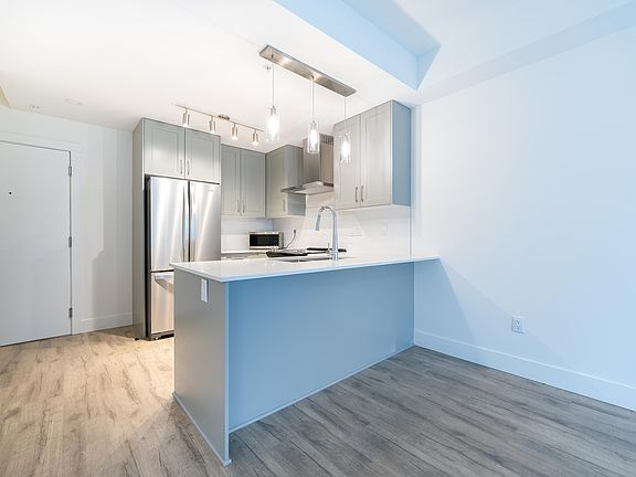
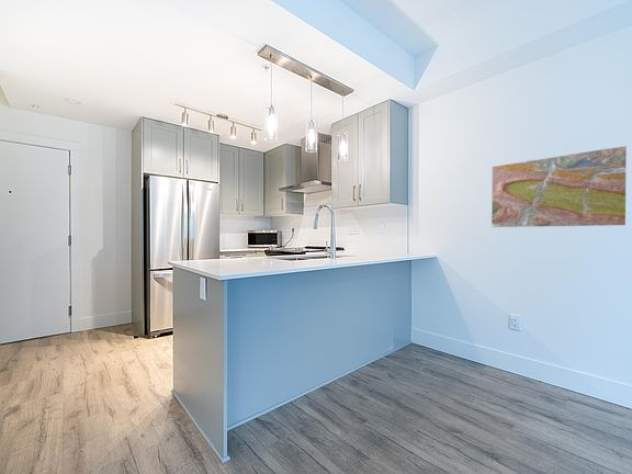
+ terrain map [490,145,628,228]
